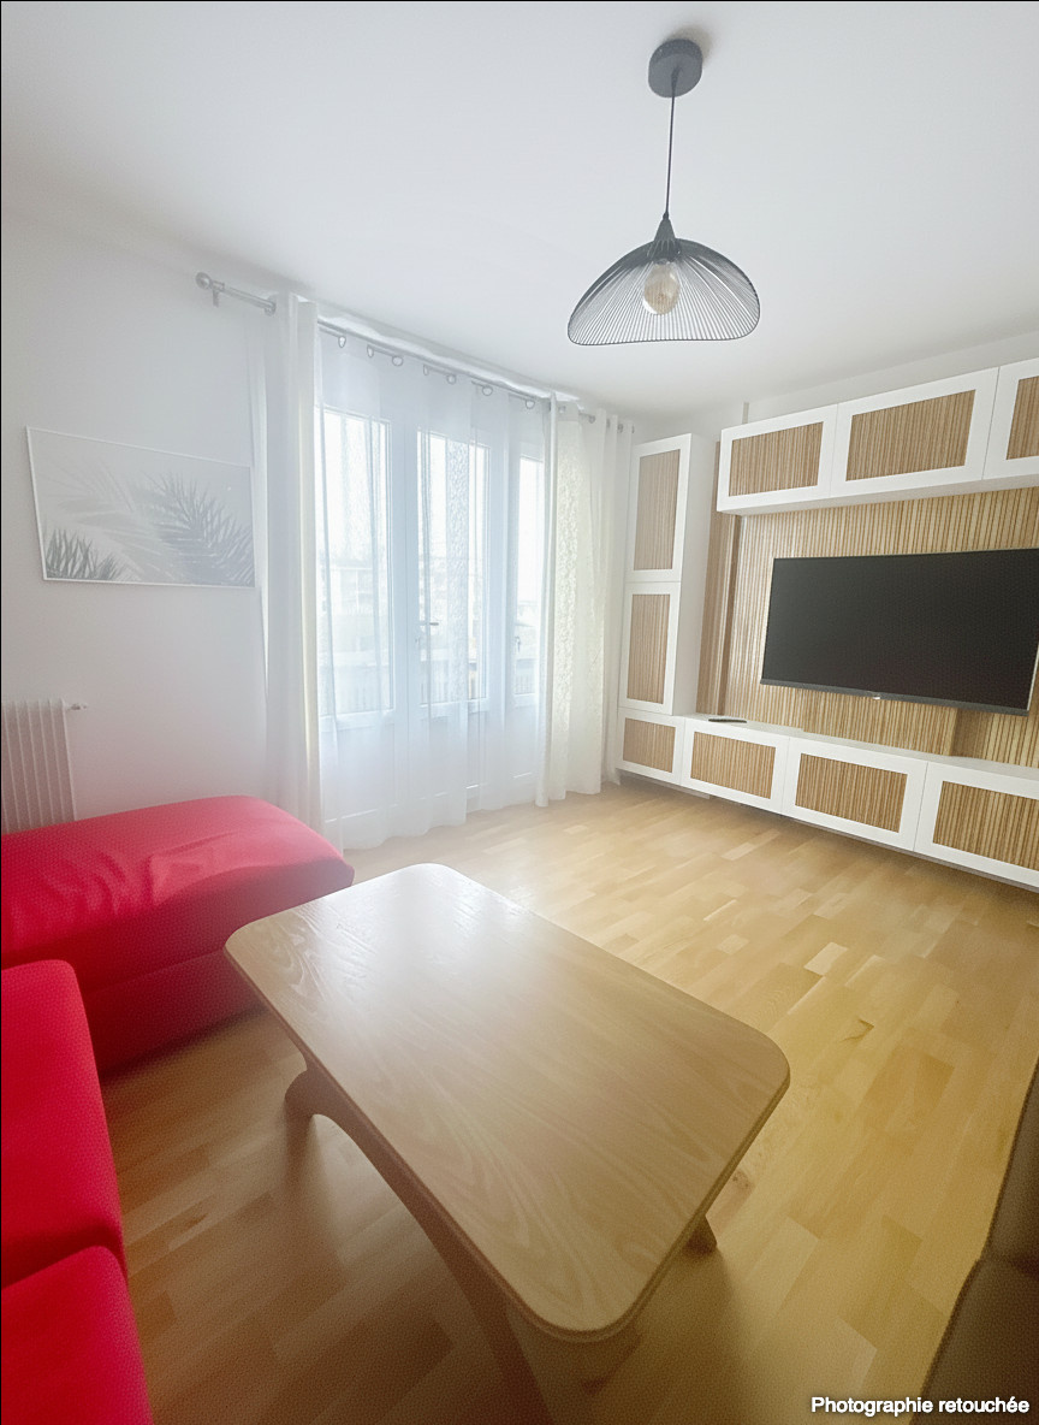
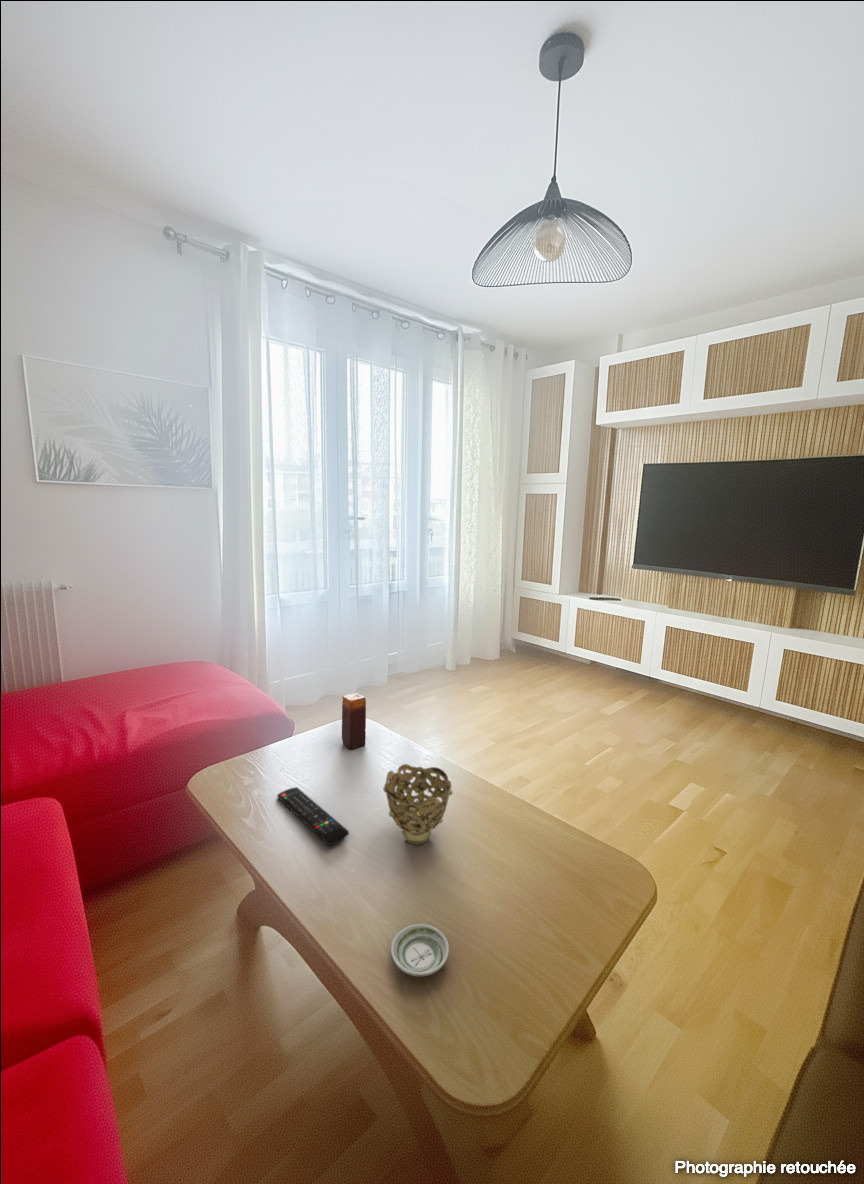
+ decorative bowl [382,763,454,845]
+ remote control [276,786,350,846]
+ candle [341,692,367,750]
+ saucer [390,923,450,978]
